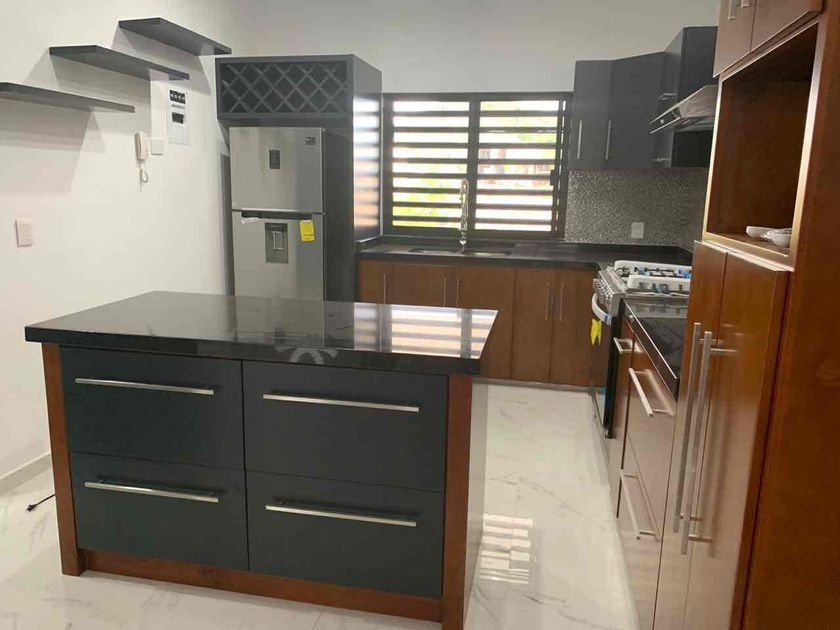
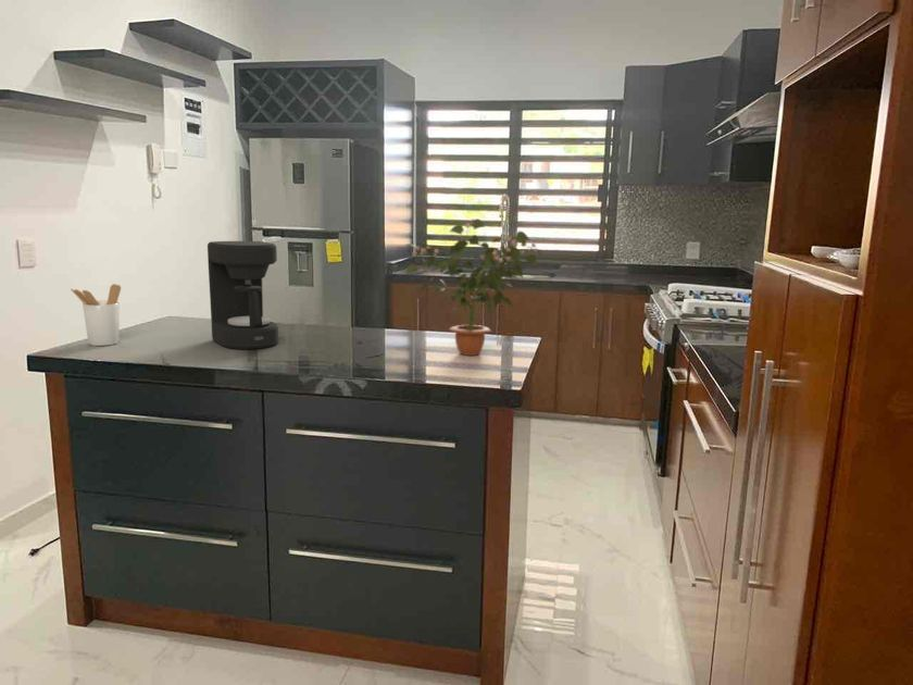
+ potted plant [404,217,542,357]
+ utensil holder [70,283,122,347]
+ coffee maker [207,240,280,350]
